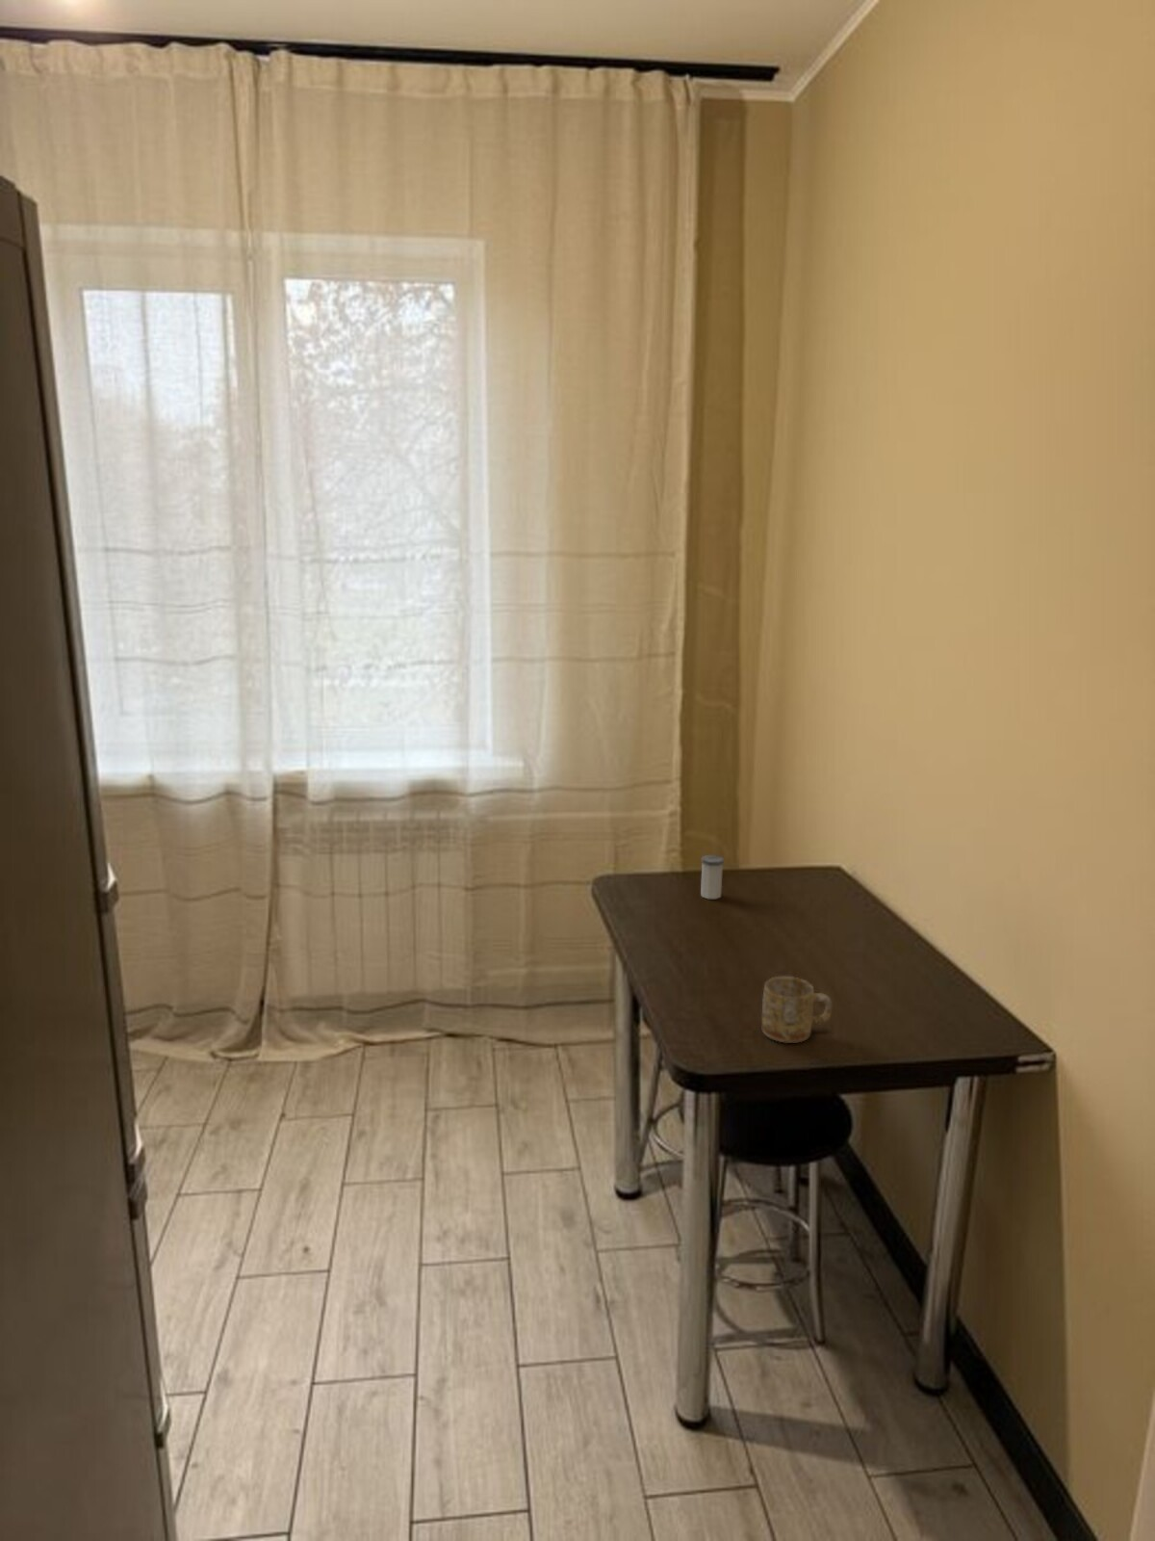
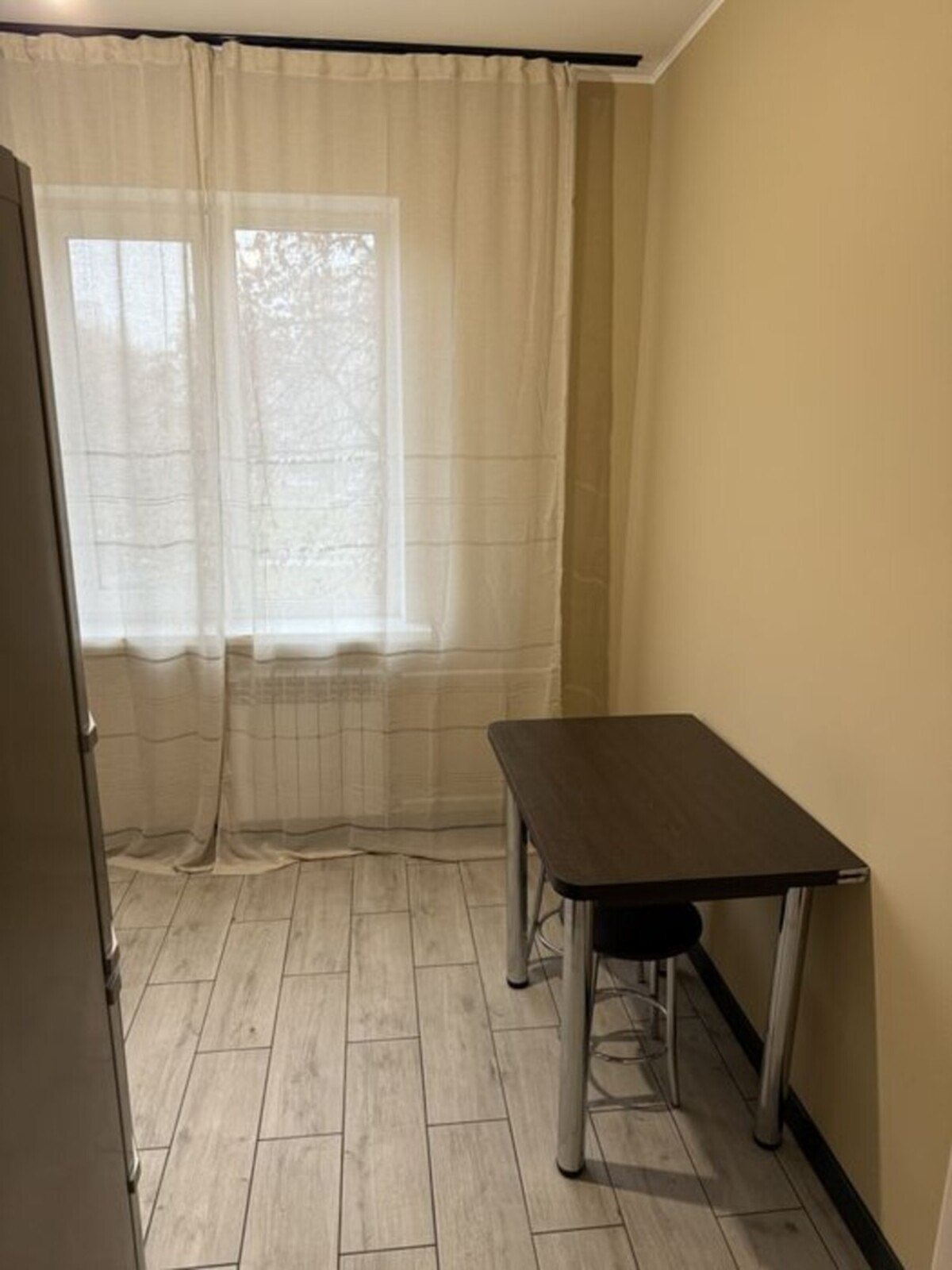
- mug [762,976,833,1044]
- salt shaker [700,854,724,899]
